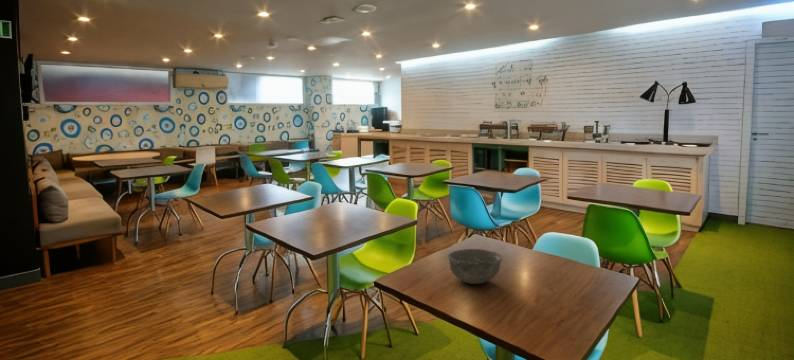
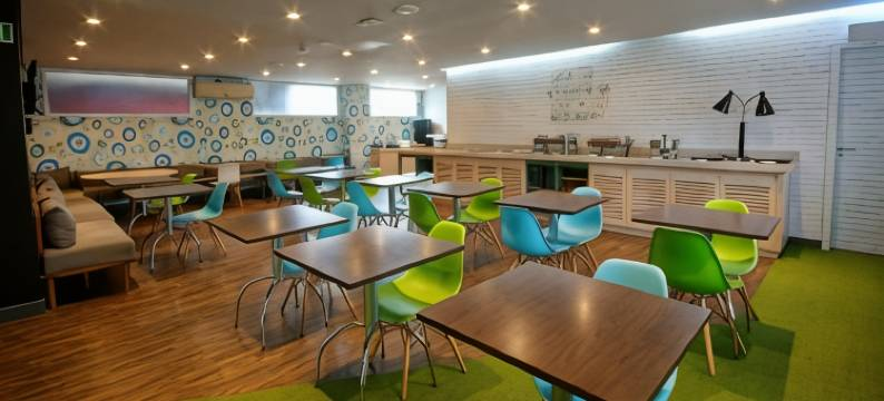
- bowl [447,248,504,285]
